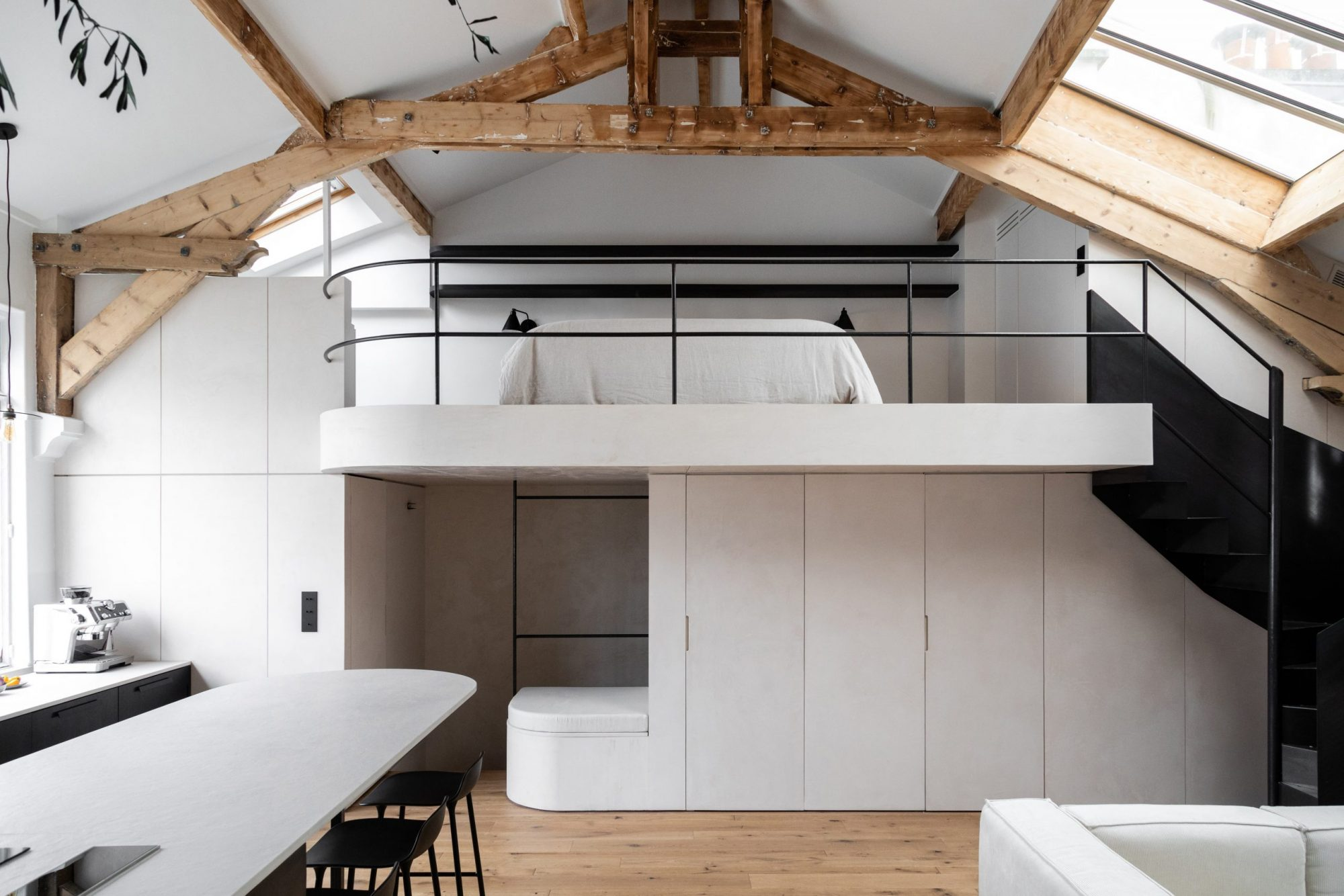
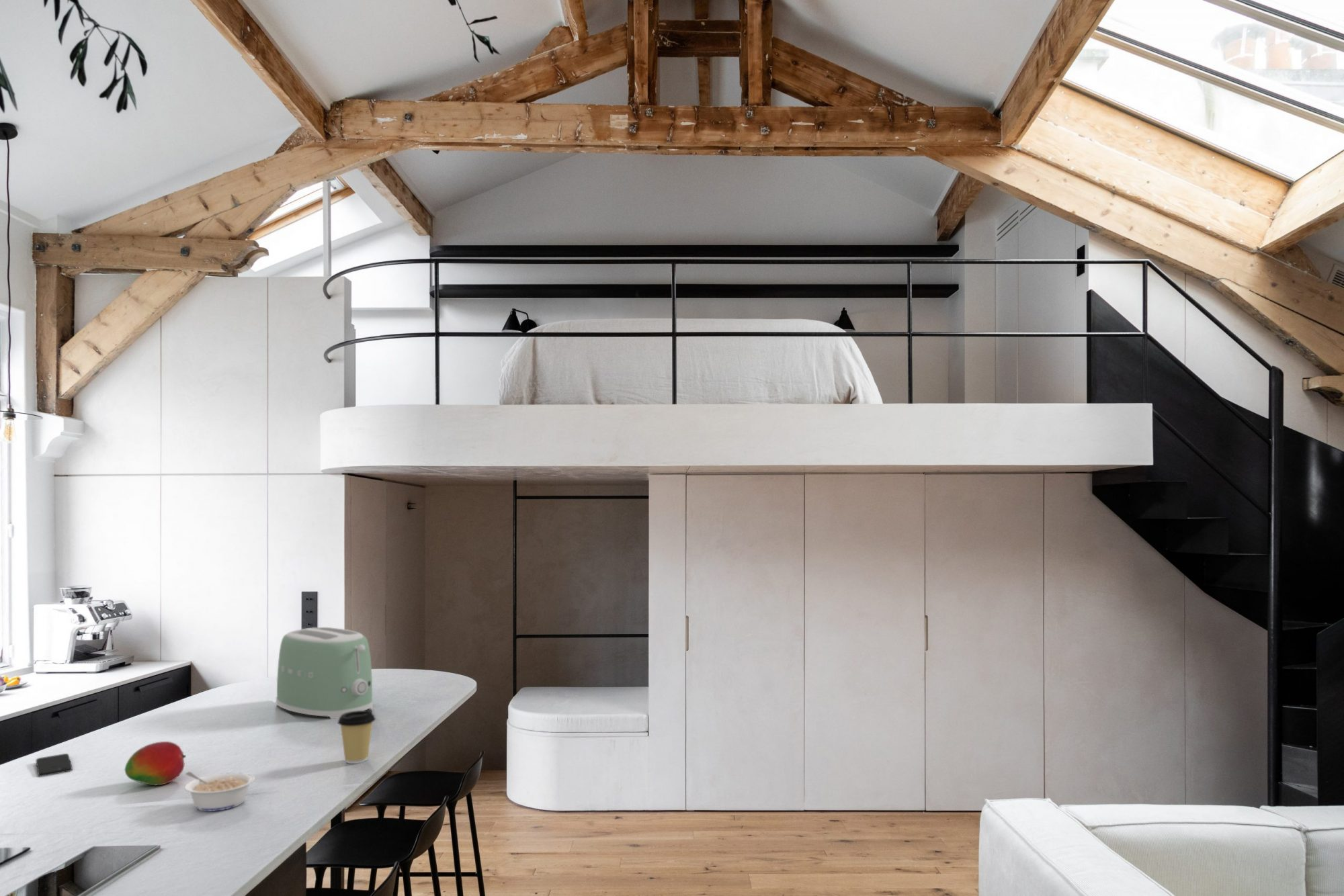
+ coffee cup [337,709,376,764]
+ smartphone [36,753,73,777]
+ toaster [276,627,374,719]
+ fruit [124,741,187,786]
+ legume [184,771,255,812]
